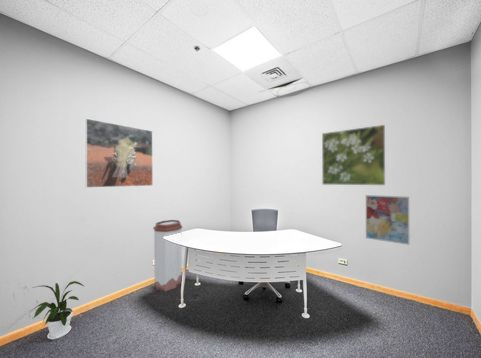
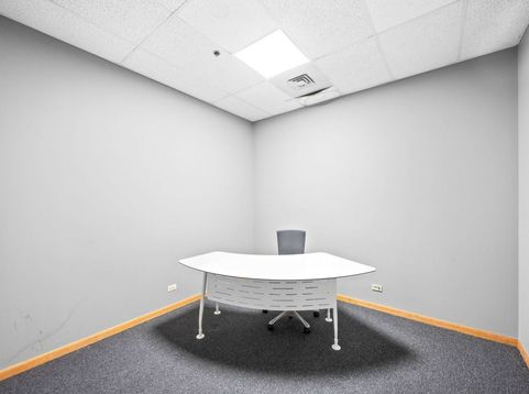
- house plant [30,280,86,340]
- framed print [321,124,386,186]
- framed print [84,117,154,189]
- wall art [365,194,410,246]
- trash can [152,219,183,292]
